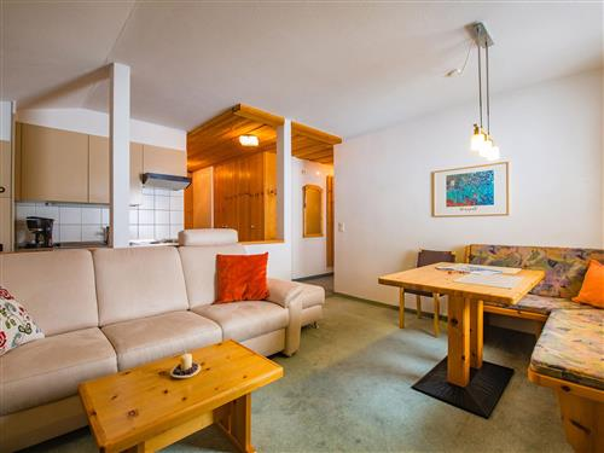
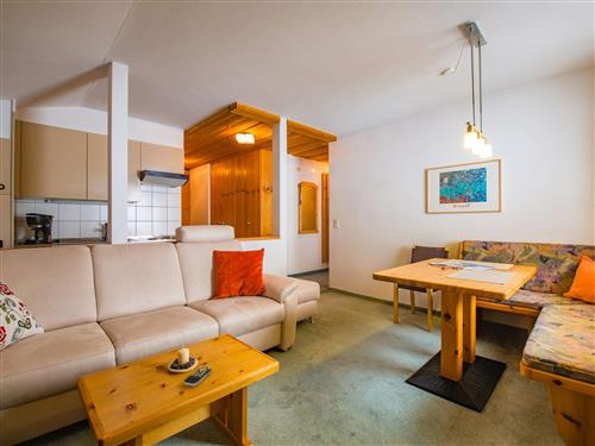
+ remote control [183,365,213,388]
